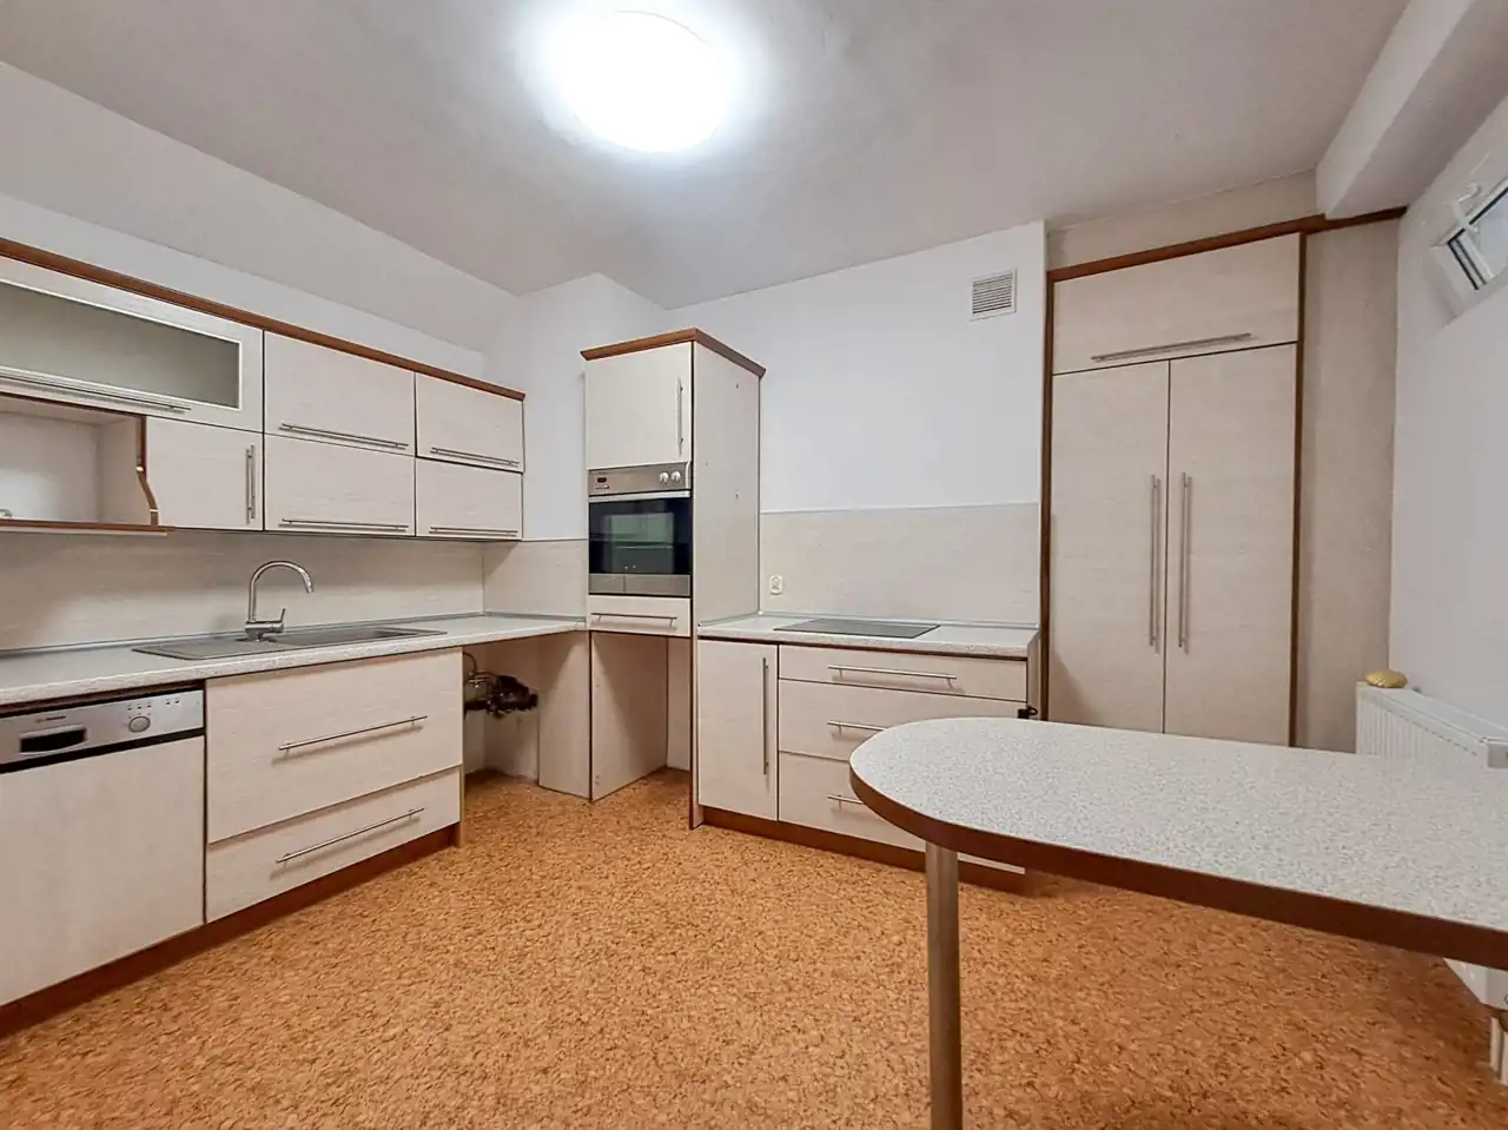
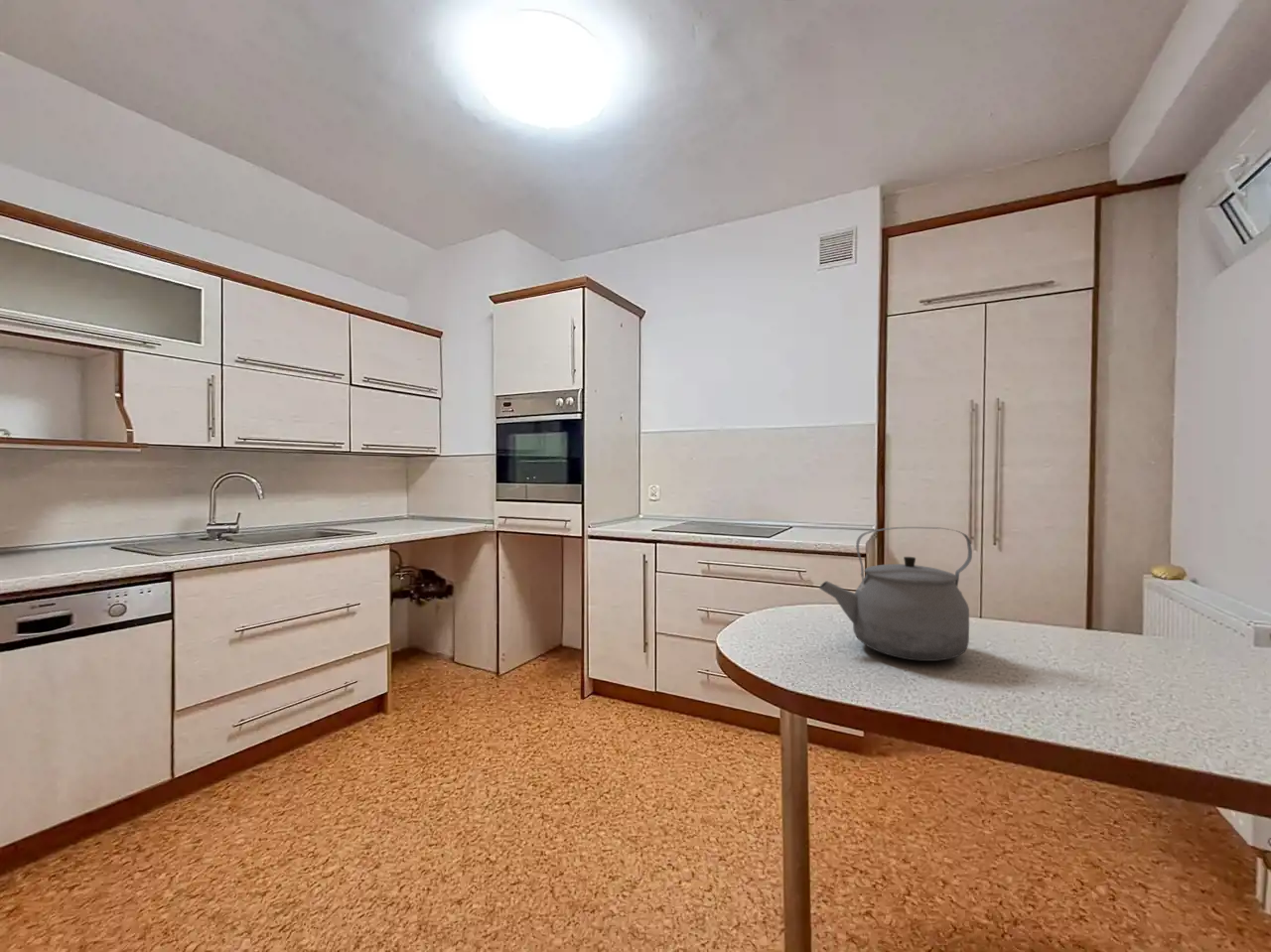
+ tea kettle [818,526,973,662]
